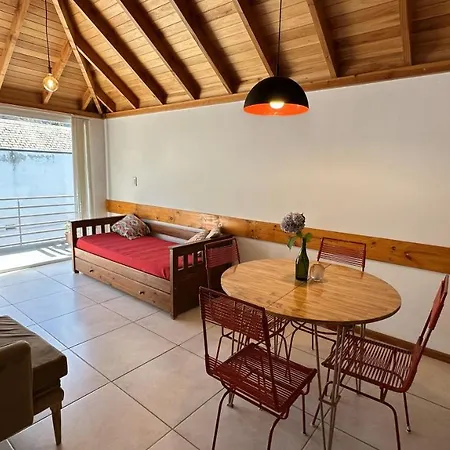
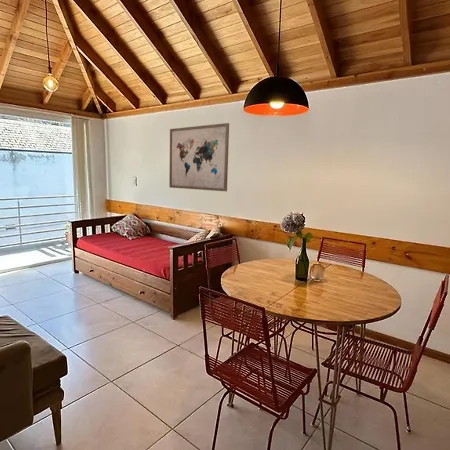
+ wall art [168,122,230,192]
